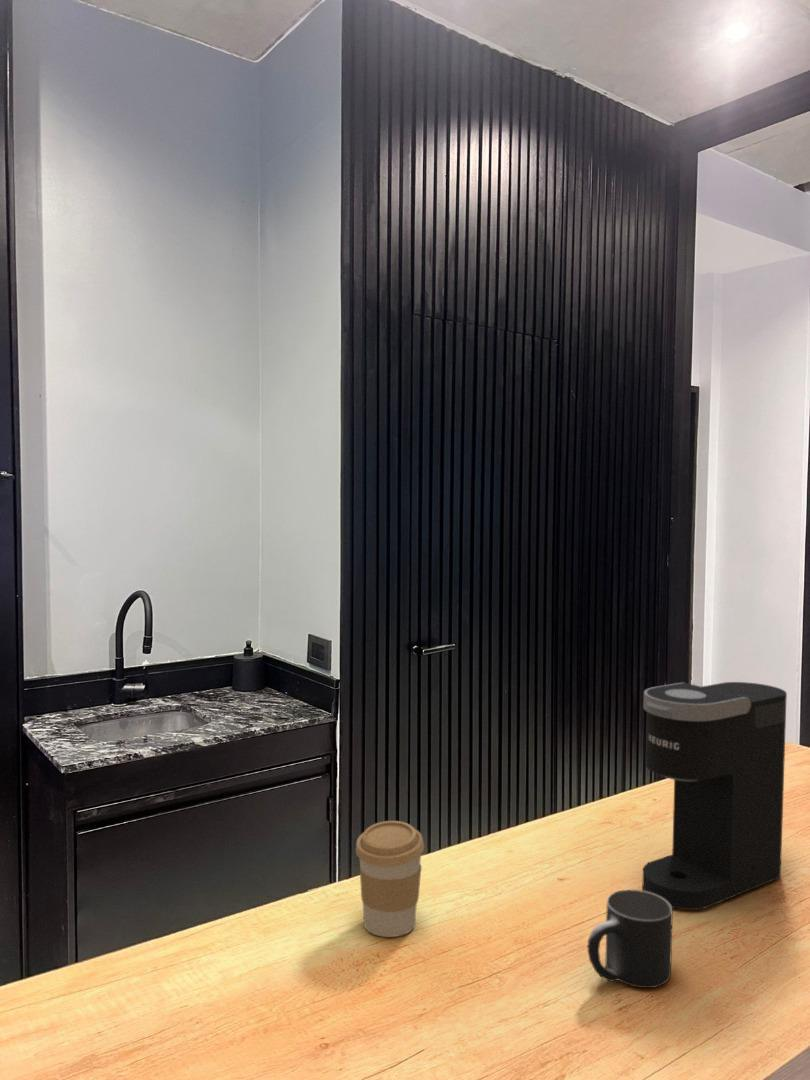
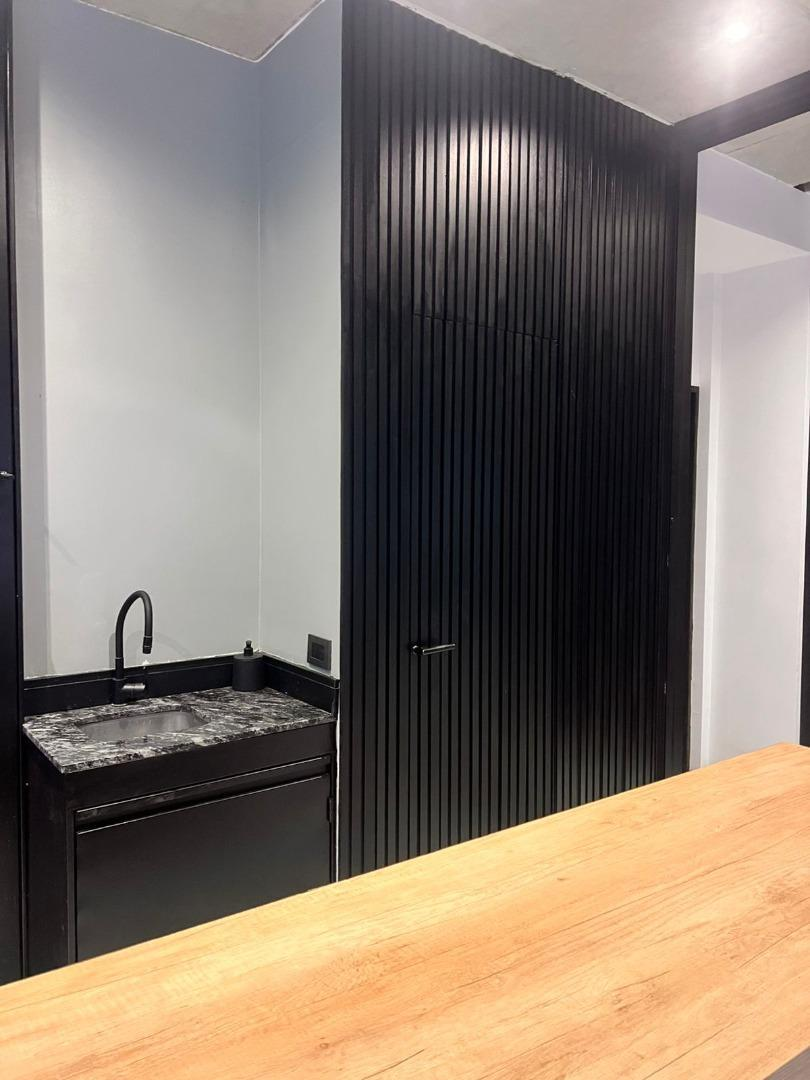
- mug [587,889,674,989]
- coffee cup [355,820,425,938]
- coffee maker [641,681,788,911]
